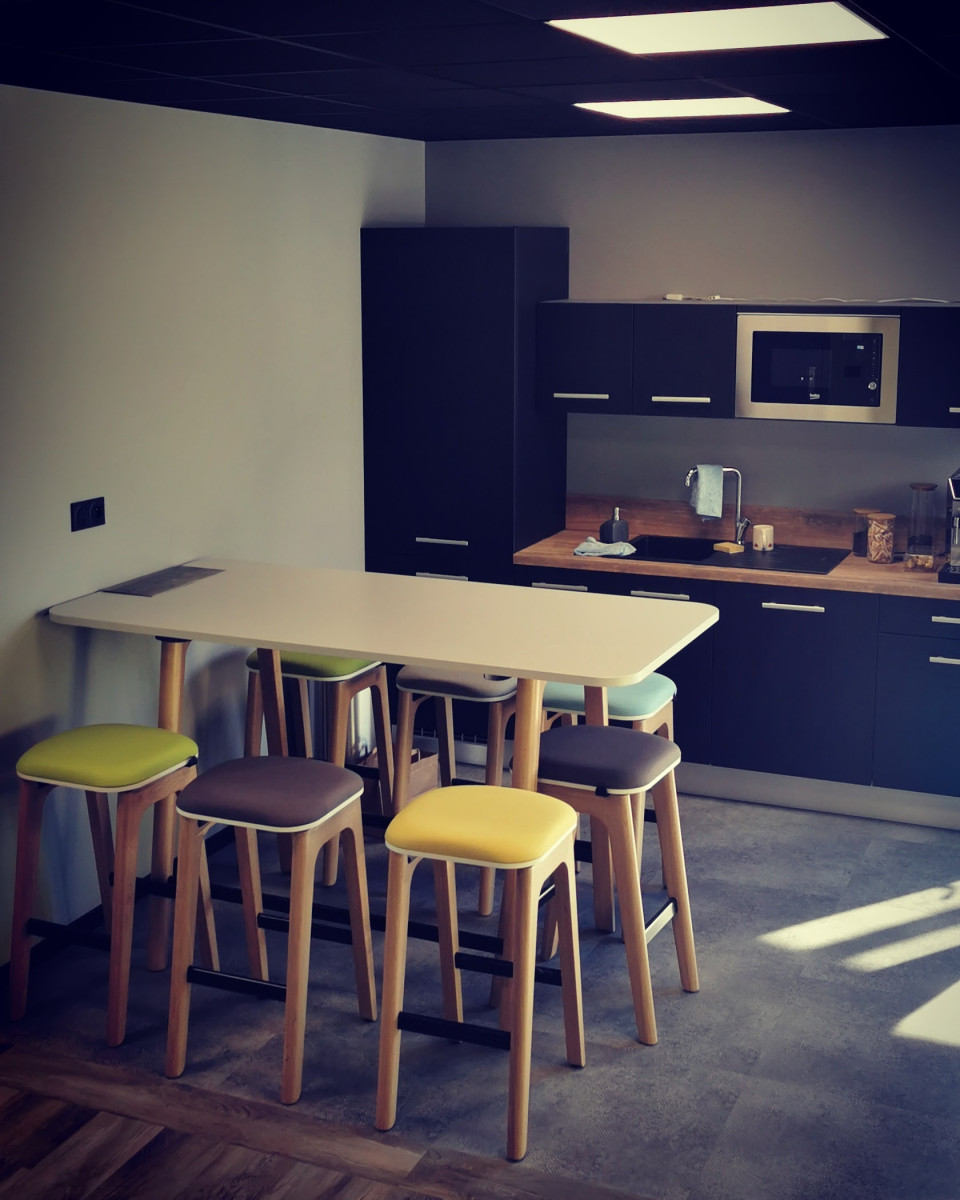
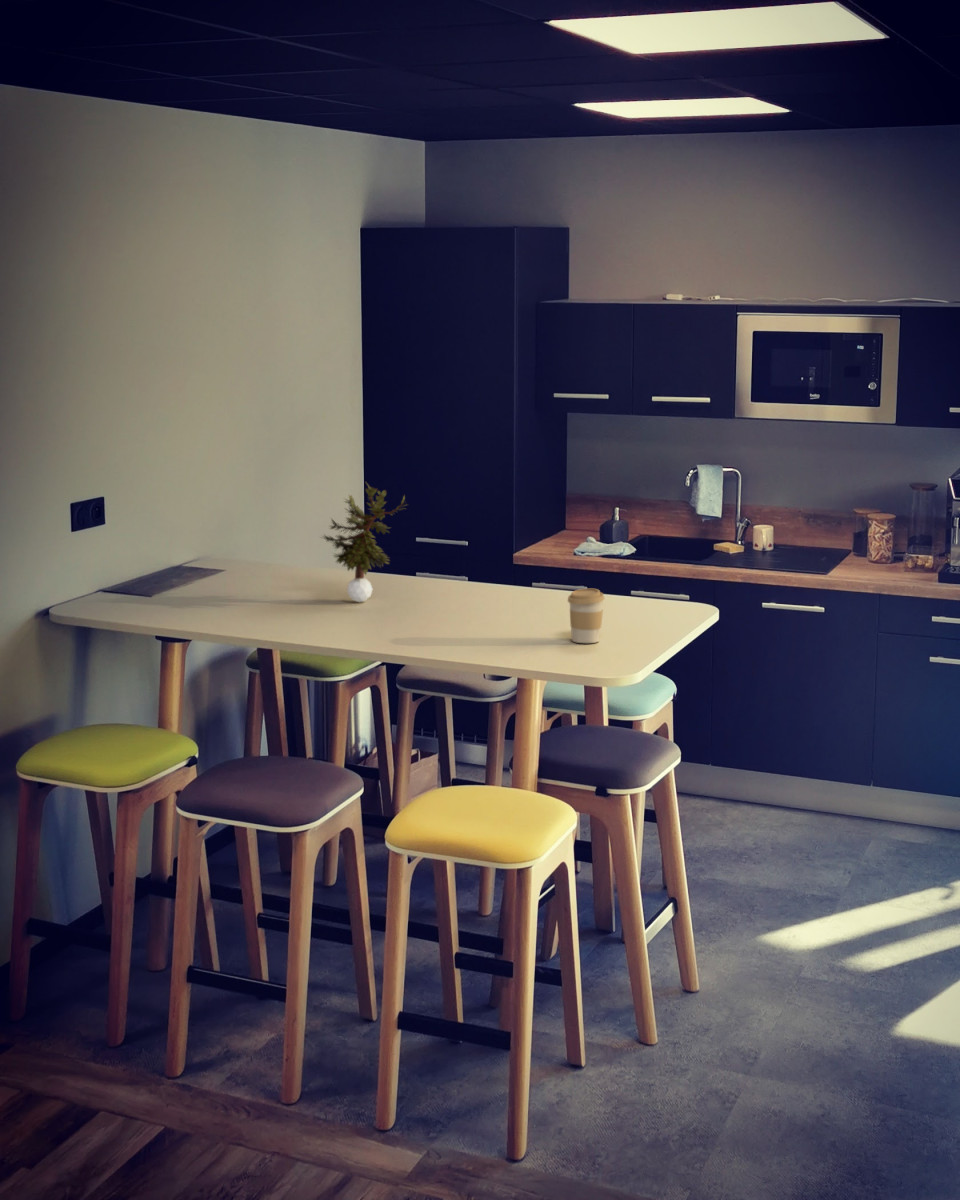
+ coffee cup [567,588,605,644]
+ potted plant [317,482,410,603]
